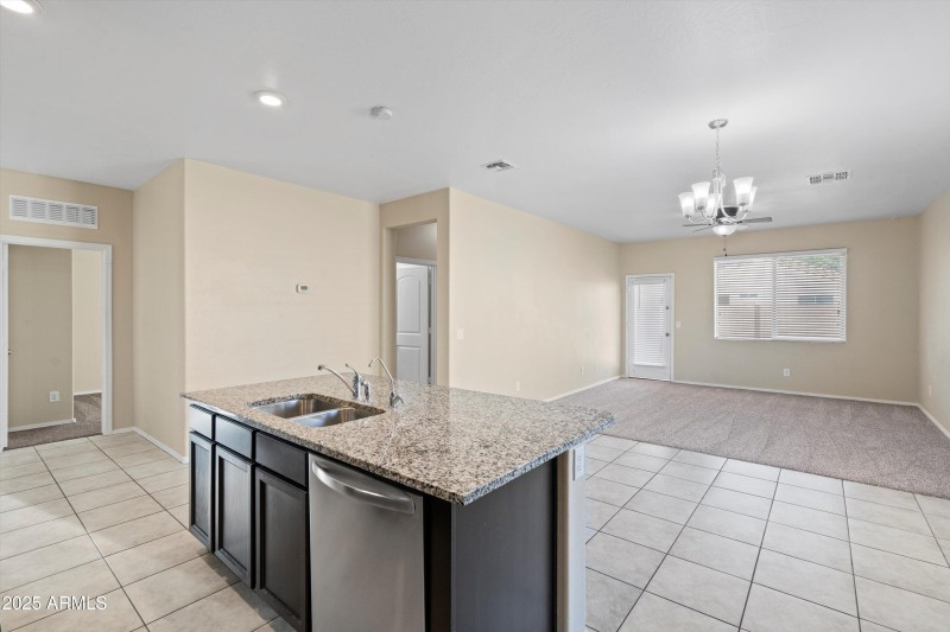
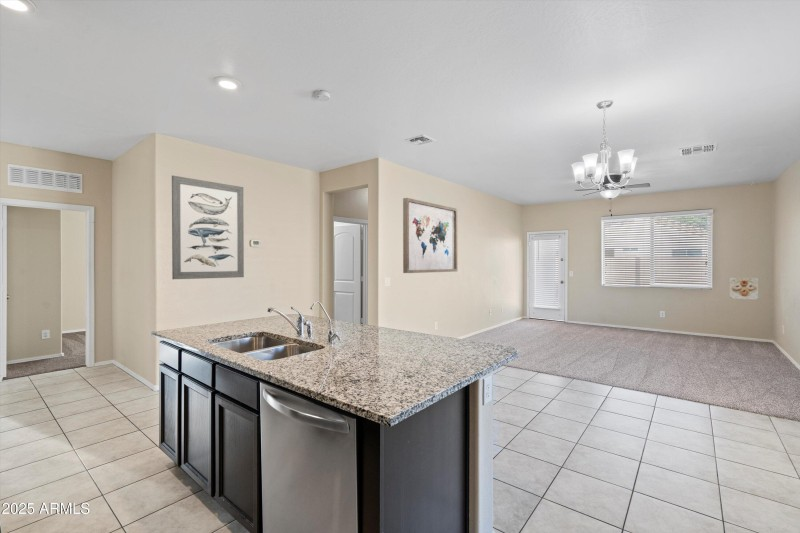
+ wall art [171,175,245,280]
+ wall art [402,197,458,274]
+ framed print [729,277,759,300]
